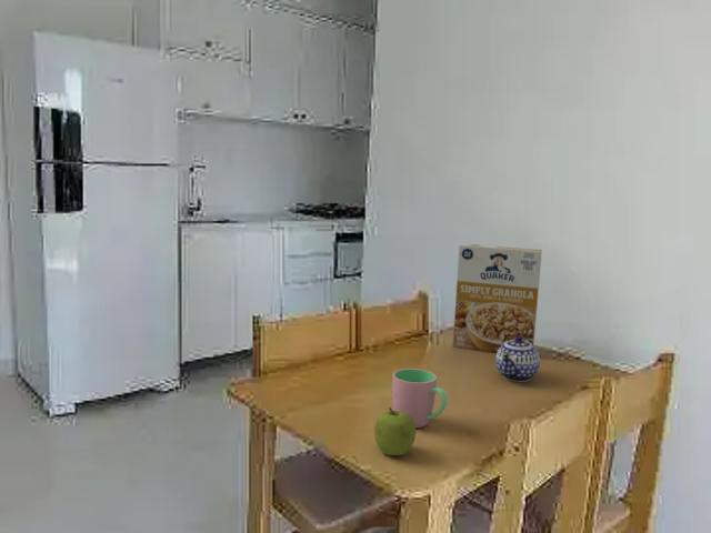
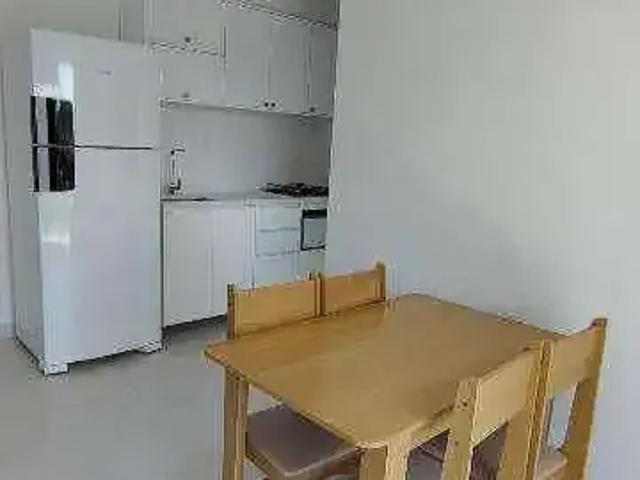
- cereal box [451,242,543,353]
- fruit [373,406,417,456]
- cup [391,368,448,429]
- teapot [494,336,541,383]
